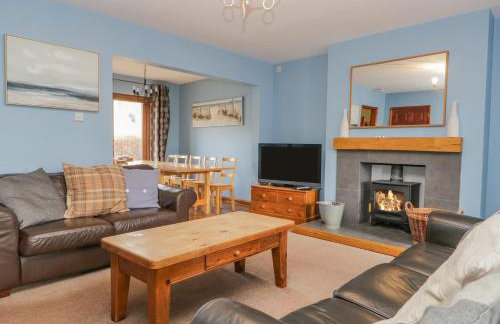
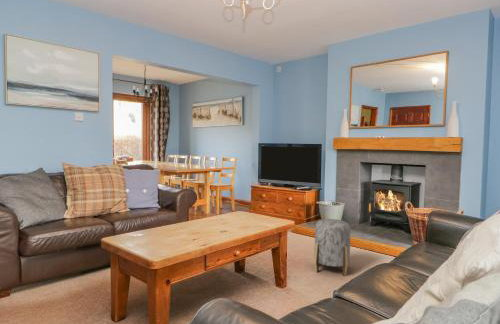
+ stool [313,218,352,277]
